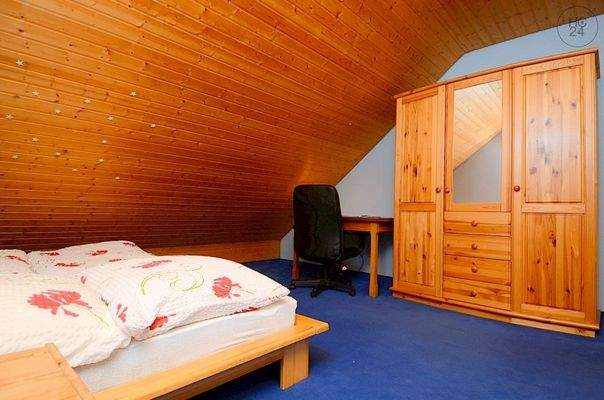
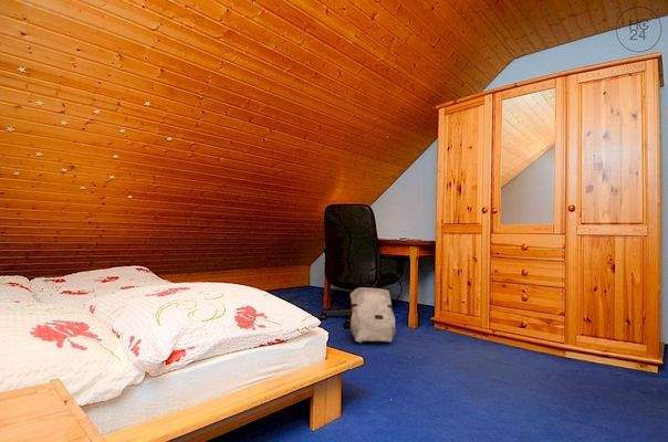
+ backpack [349,286,397,345]
